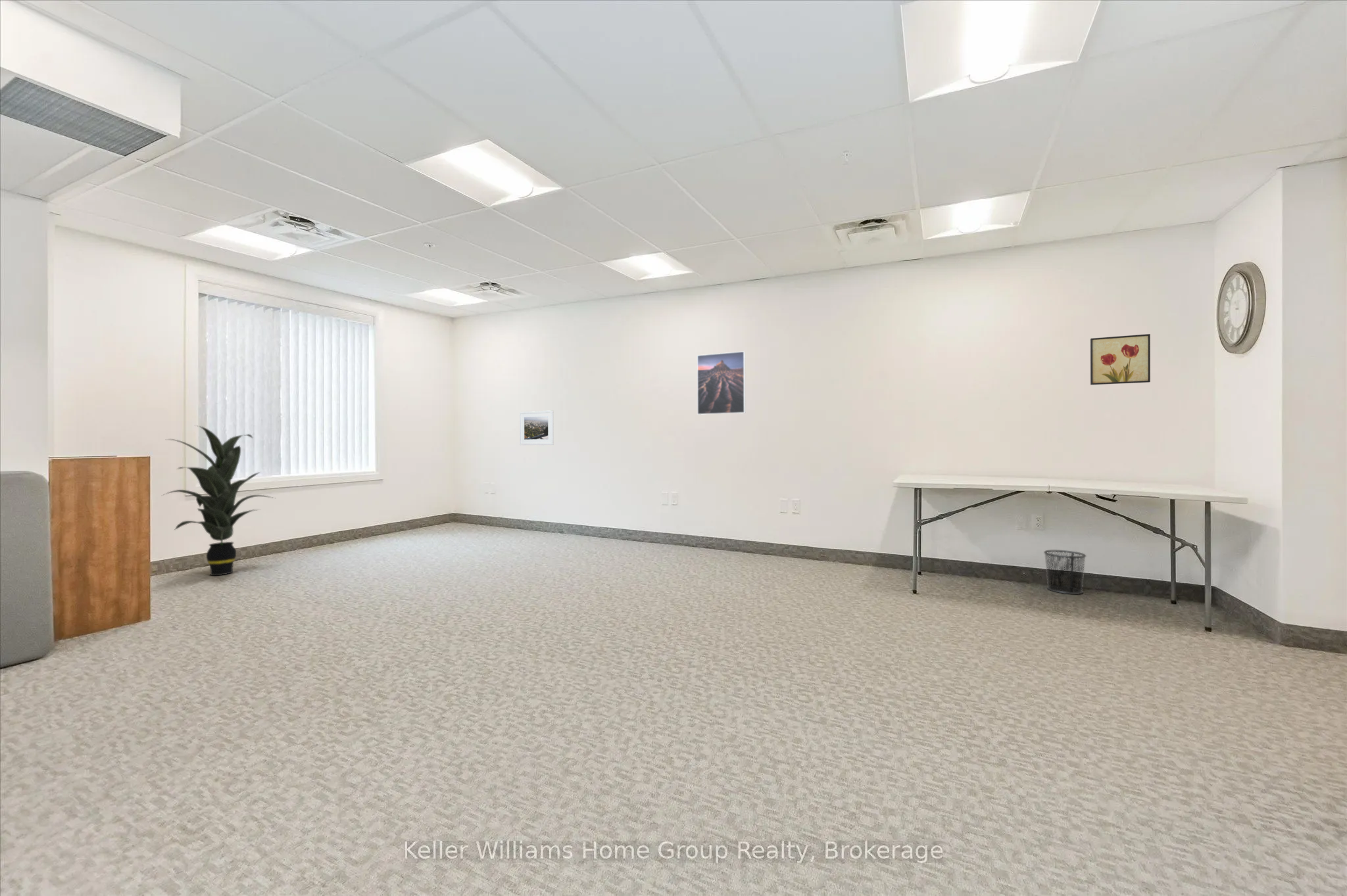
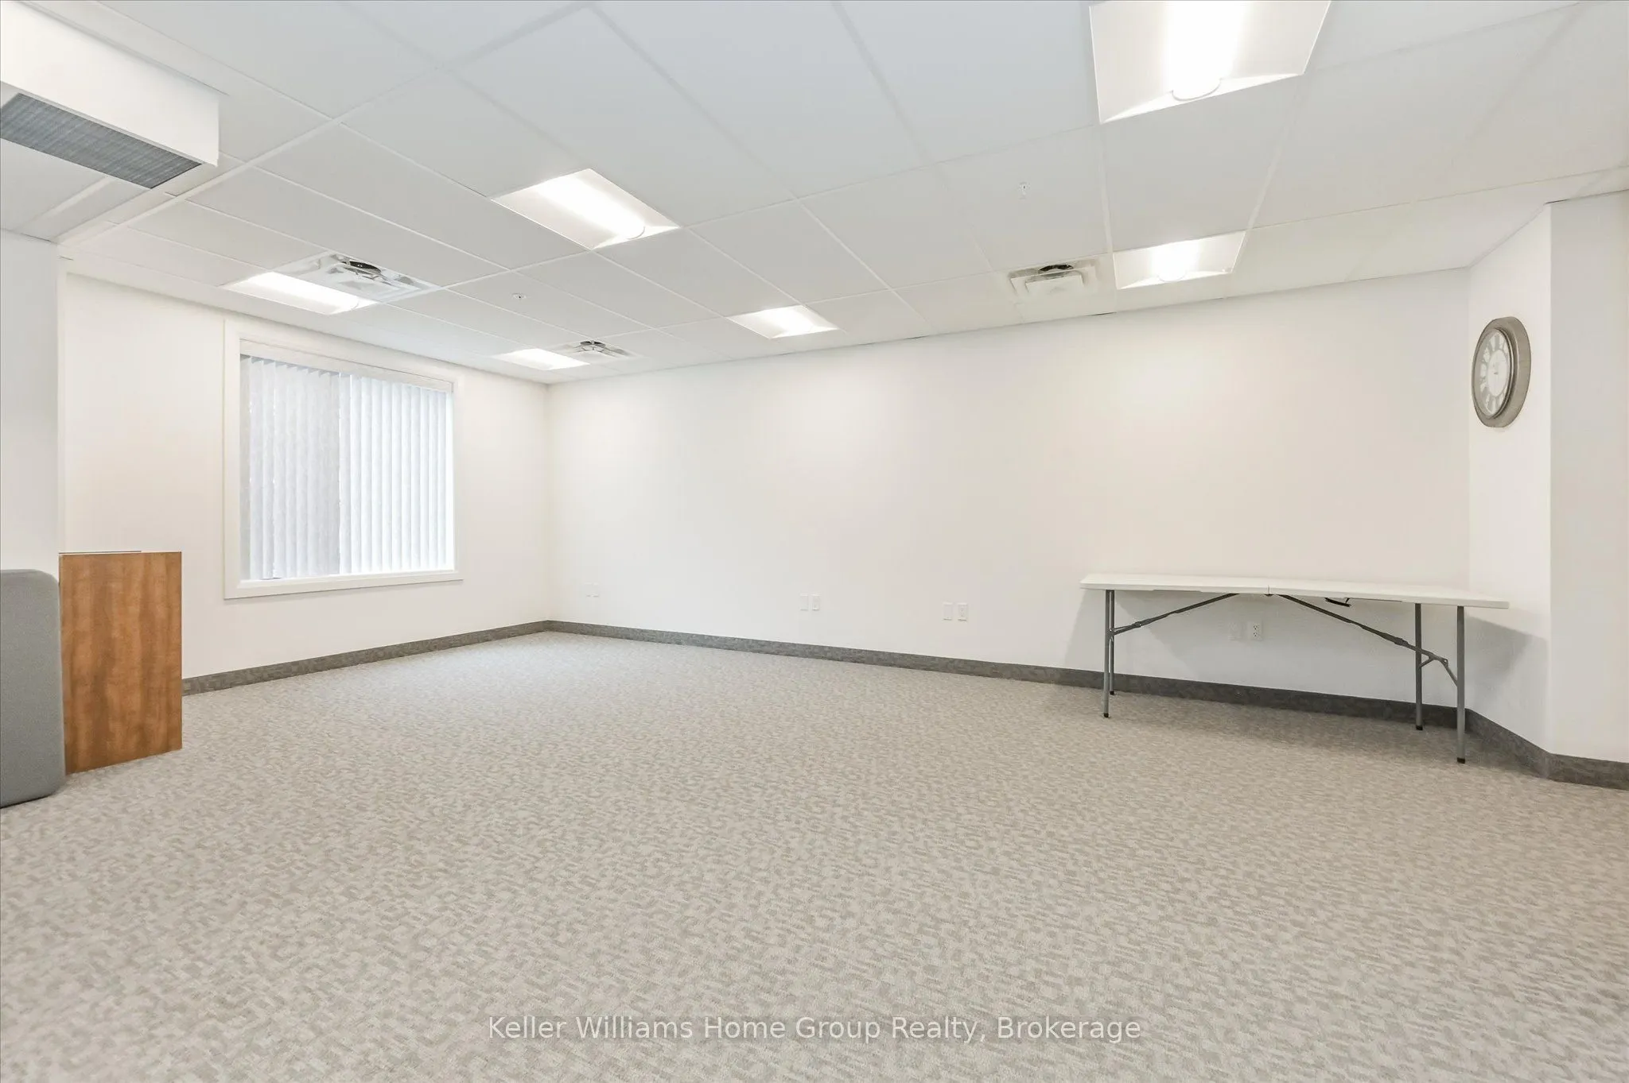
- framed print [519,410,554,446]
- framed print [697,350,746,415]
- waste bin [1043,550,1087,595]
- wall art [1090,333,1151,385]
- indoor plant [162,425,276,576]
